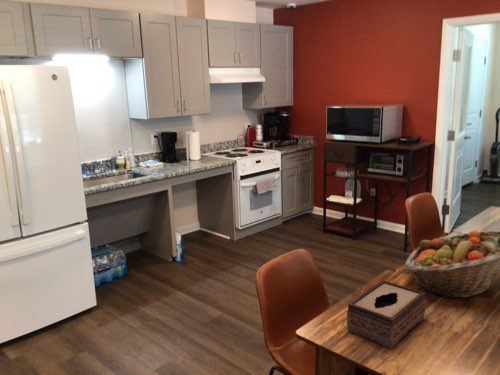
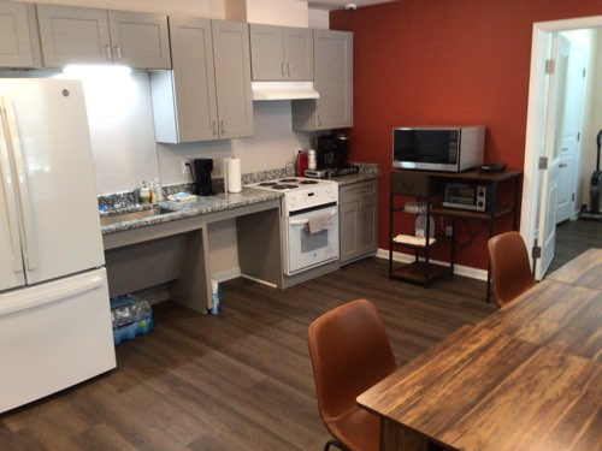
- fruit basket [404,229,500,299]
- tissue box [346,279,427,349]
